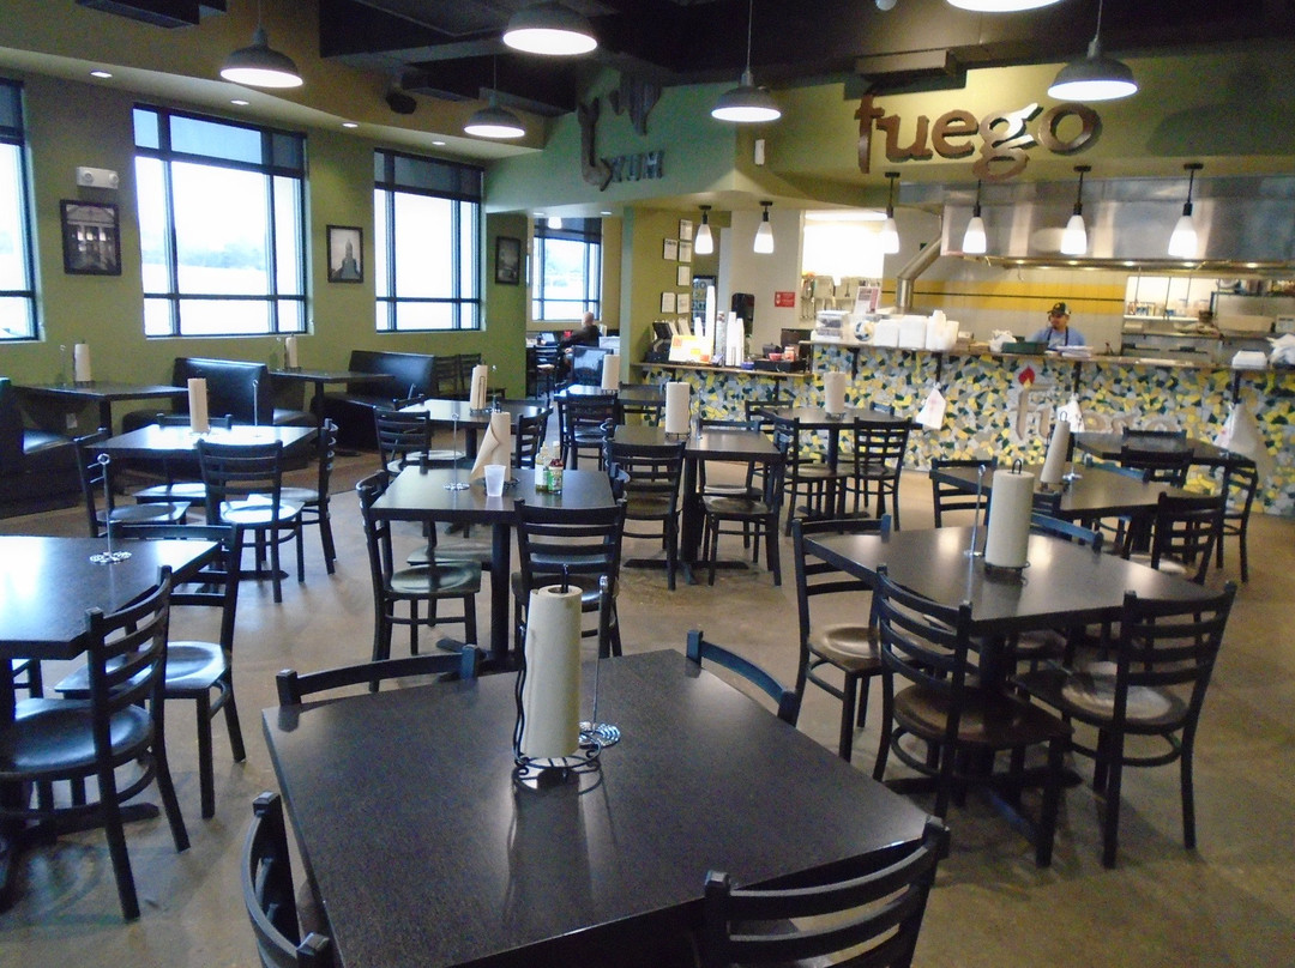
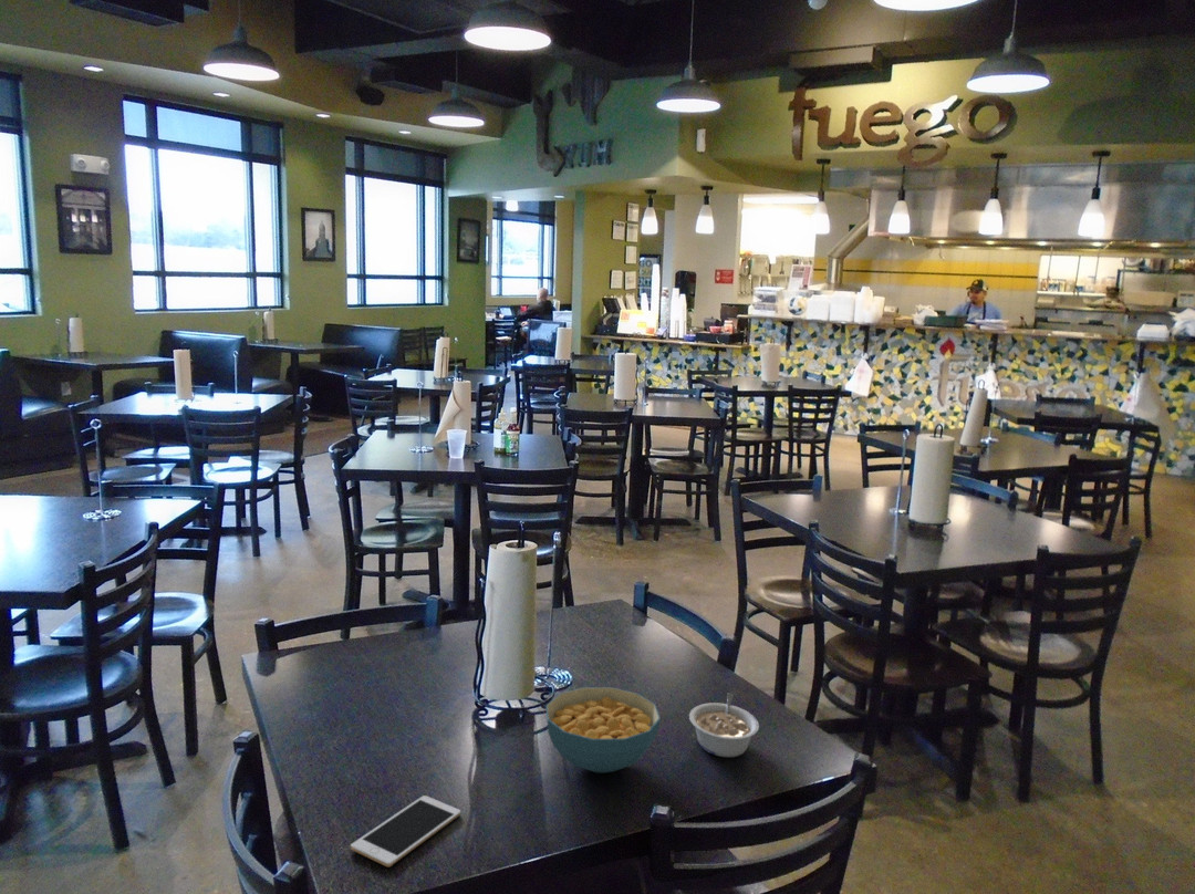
+ cereal bowl [544,686,662,773]
+ cell phone [350,794,463,867]
+ legume [688,692,760,758]
